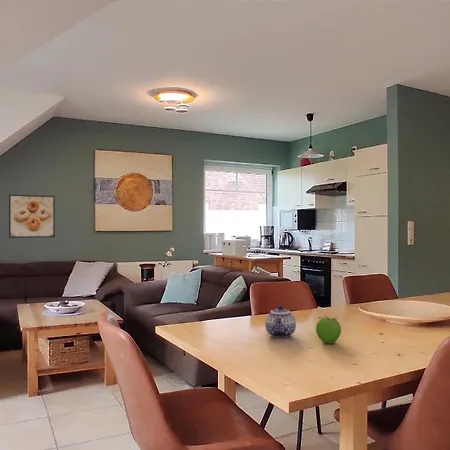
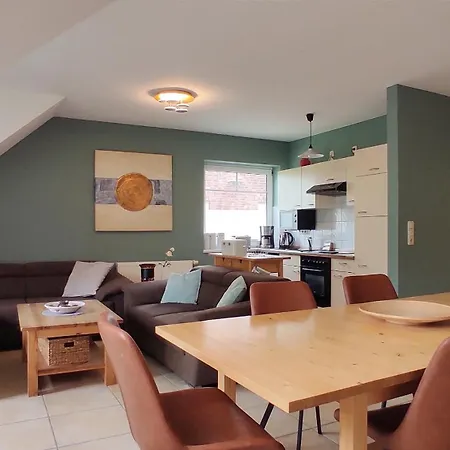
- teapot [264,304,297,339]
- fruit [315,314,342,344]
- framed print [8,194,56,239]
